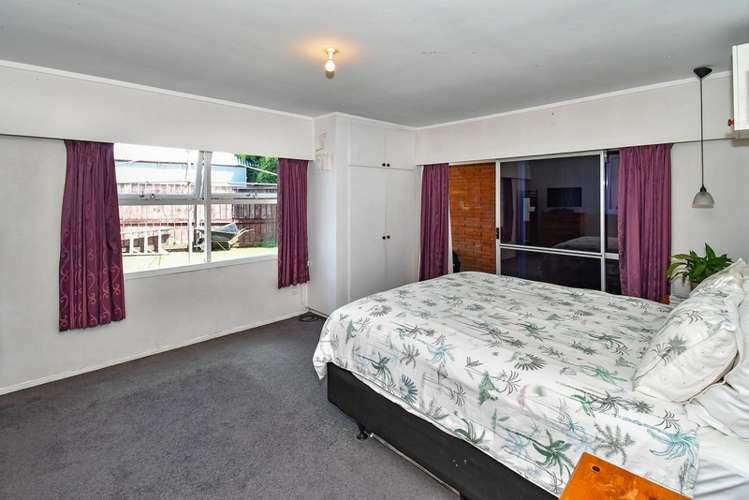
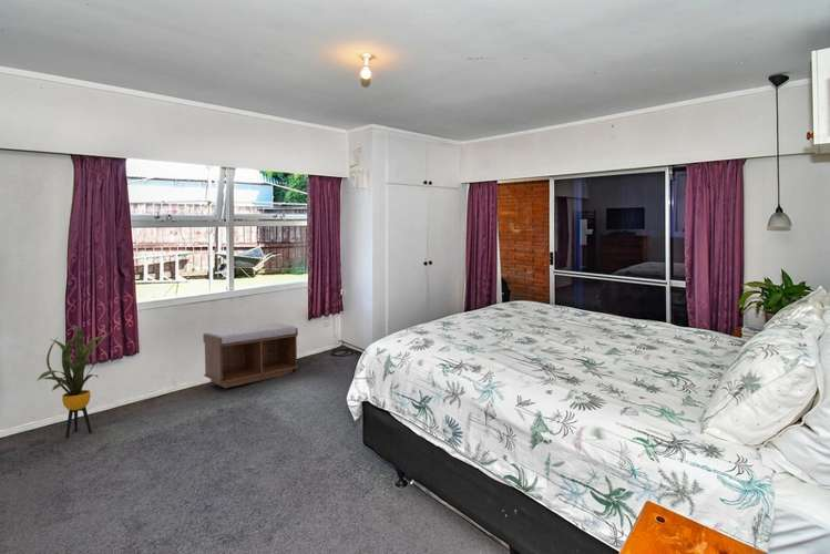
+ house plant [35,324,124,440]
+ bench [202,322,299,389]
